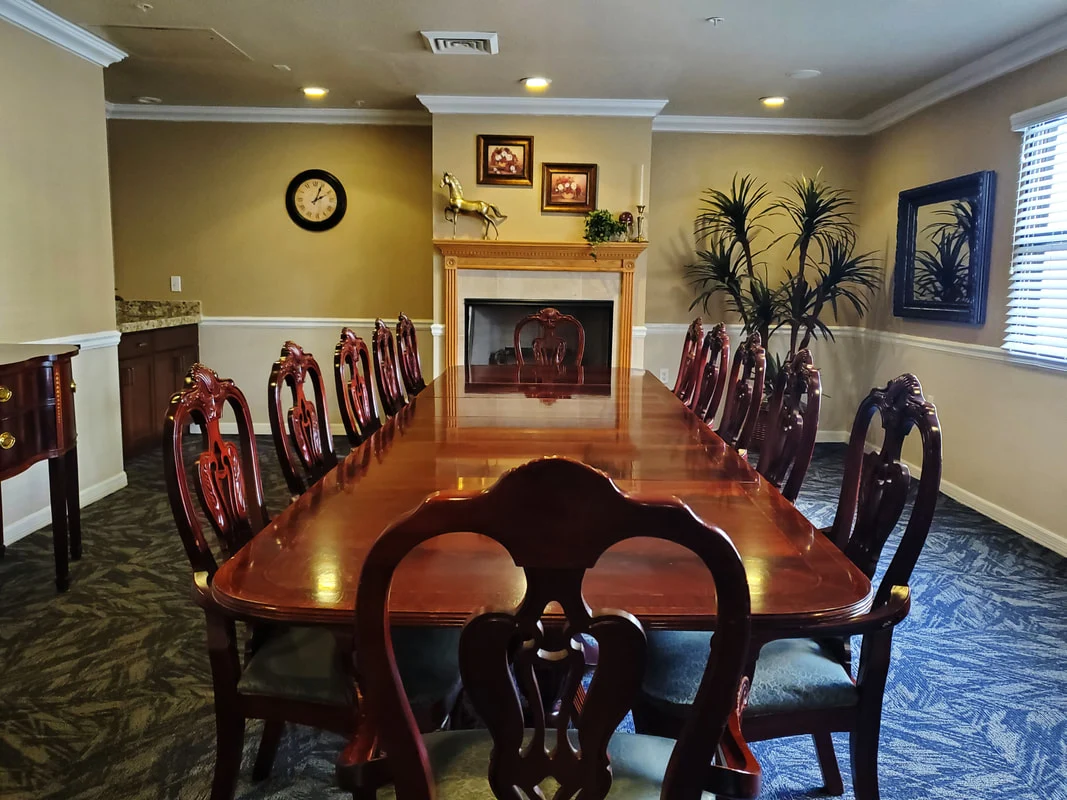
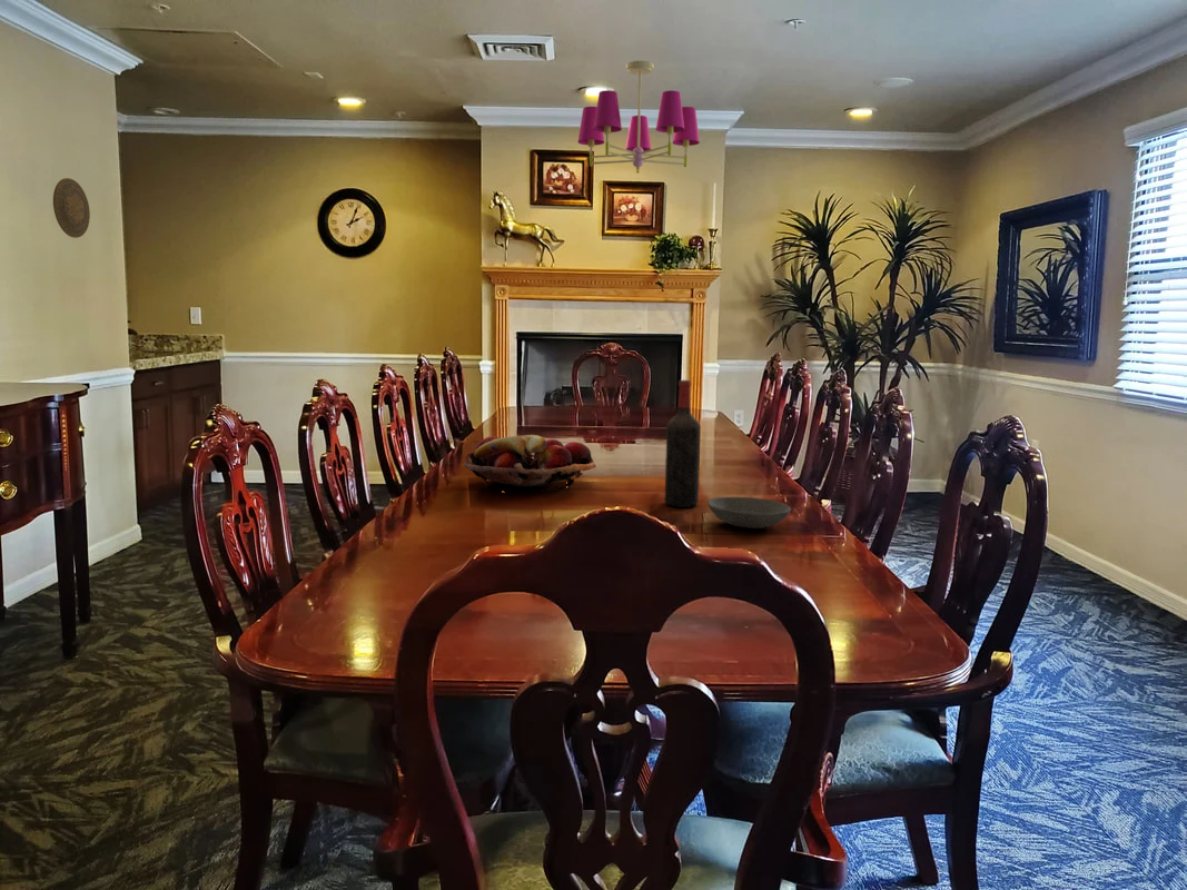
+ chandelier [576,60,701,175]
+ wine bottle [664,379,702,508]
+ fruit basket [463,434,596,493]
+ bowl [706,496,792,530]
+ decorative plate [52,177,91,239]
